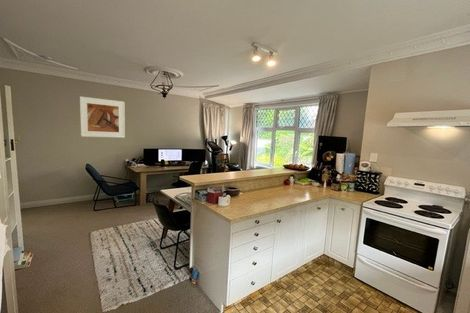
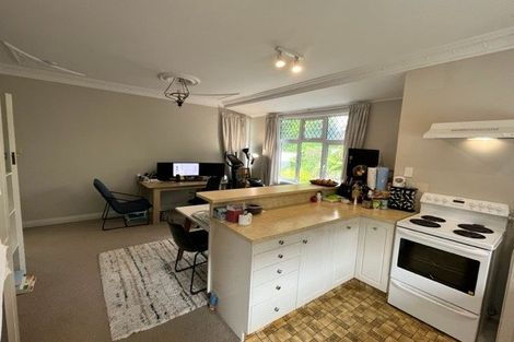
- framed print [79,95,126,139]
